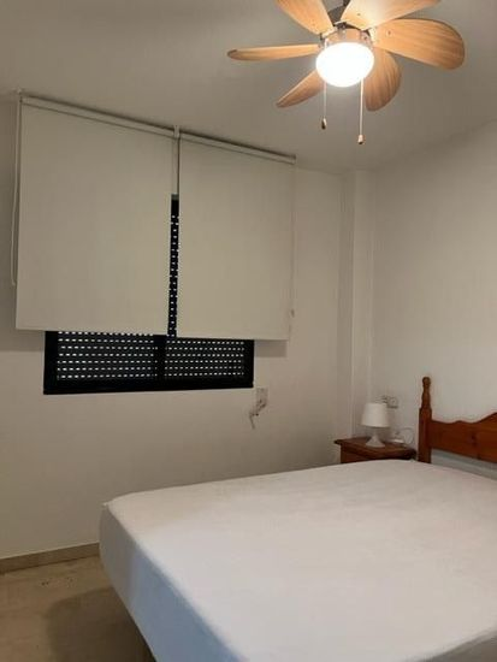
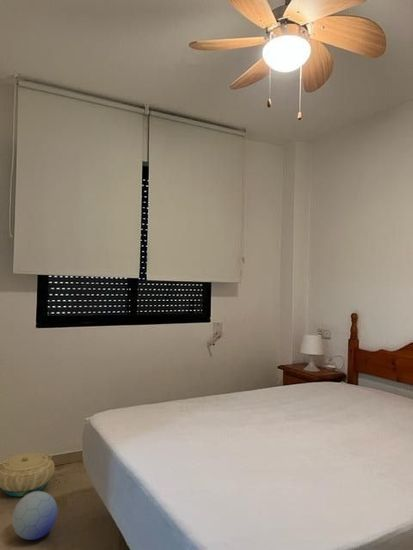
+ ball [11,490,59,541]
+ basket [0,451,56,497]
